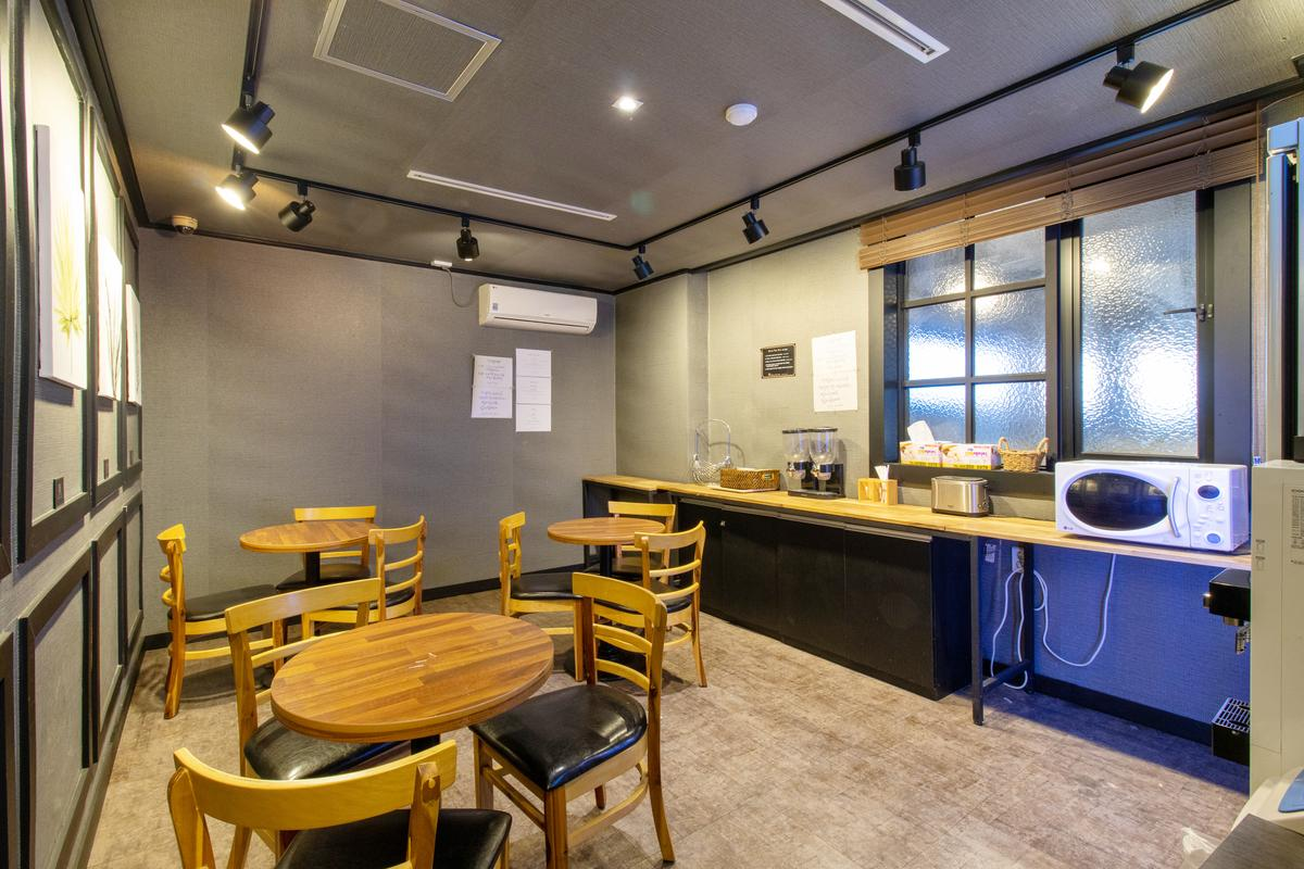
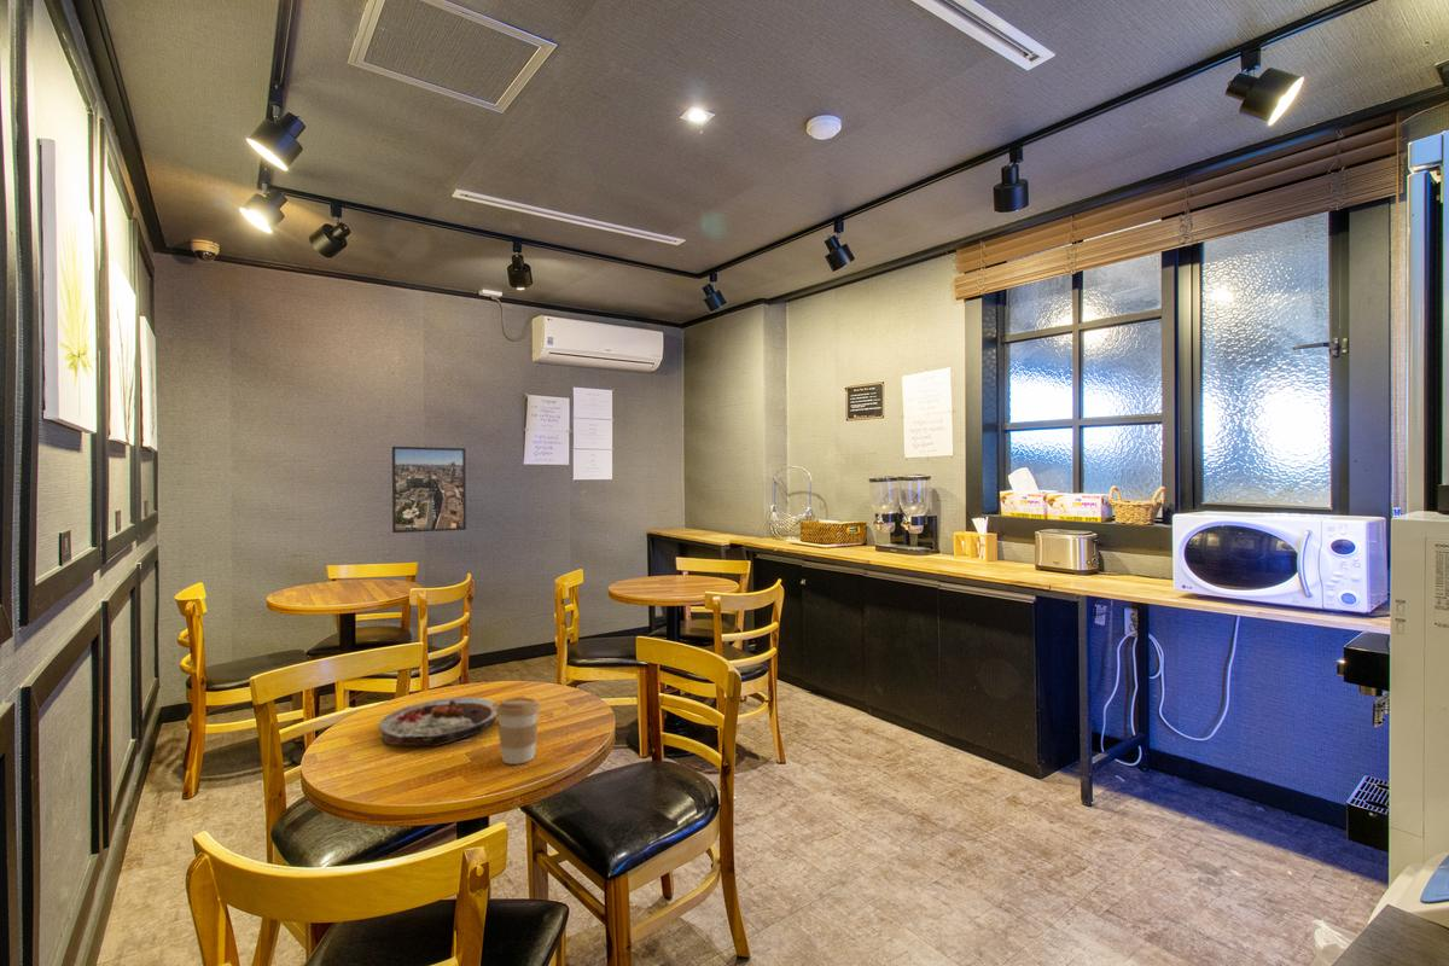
+ coffee cup [495,697,541,766]
+ plate [378,697,499,749]
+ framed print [391,446,467,534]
